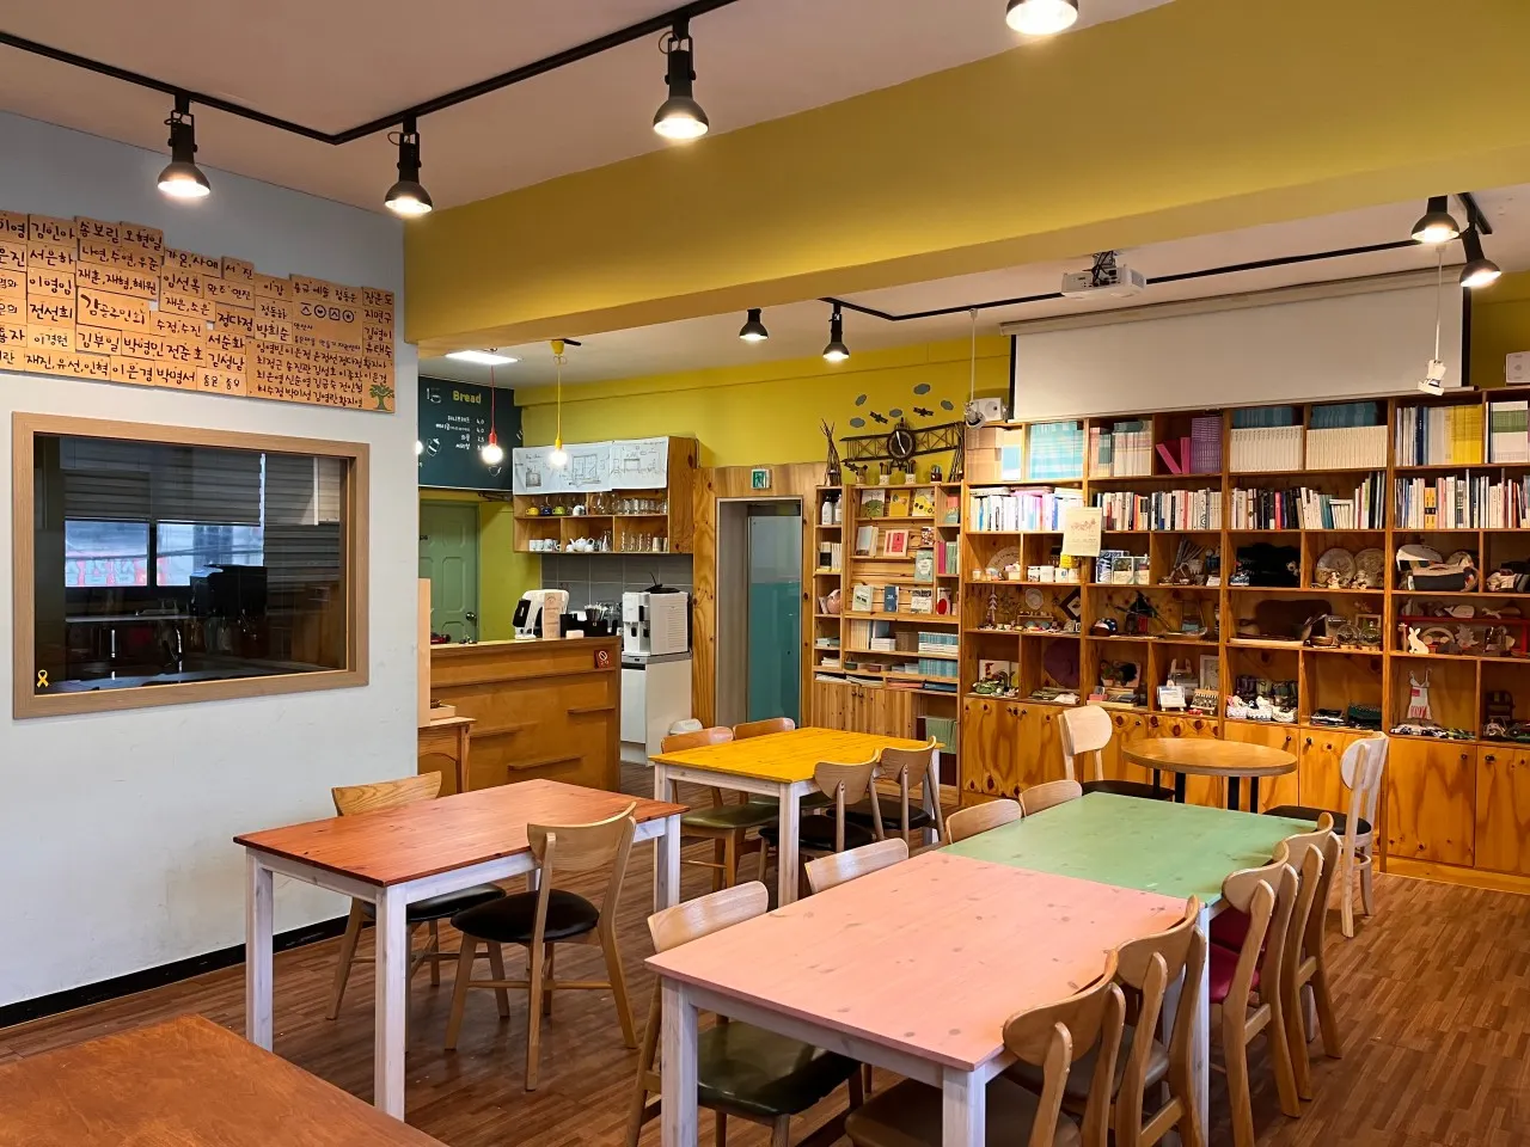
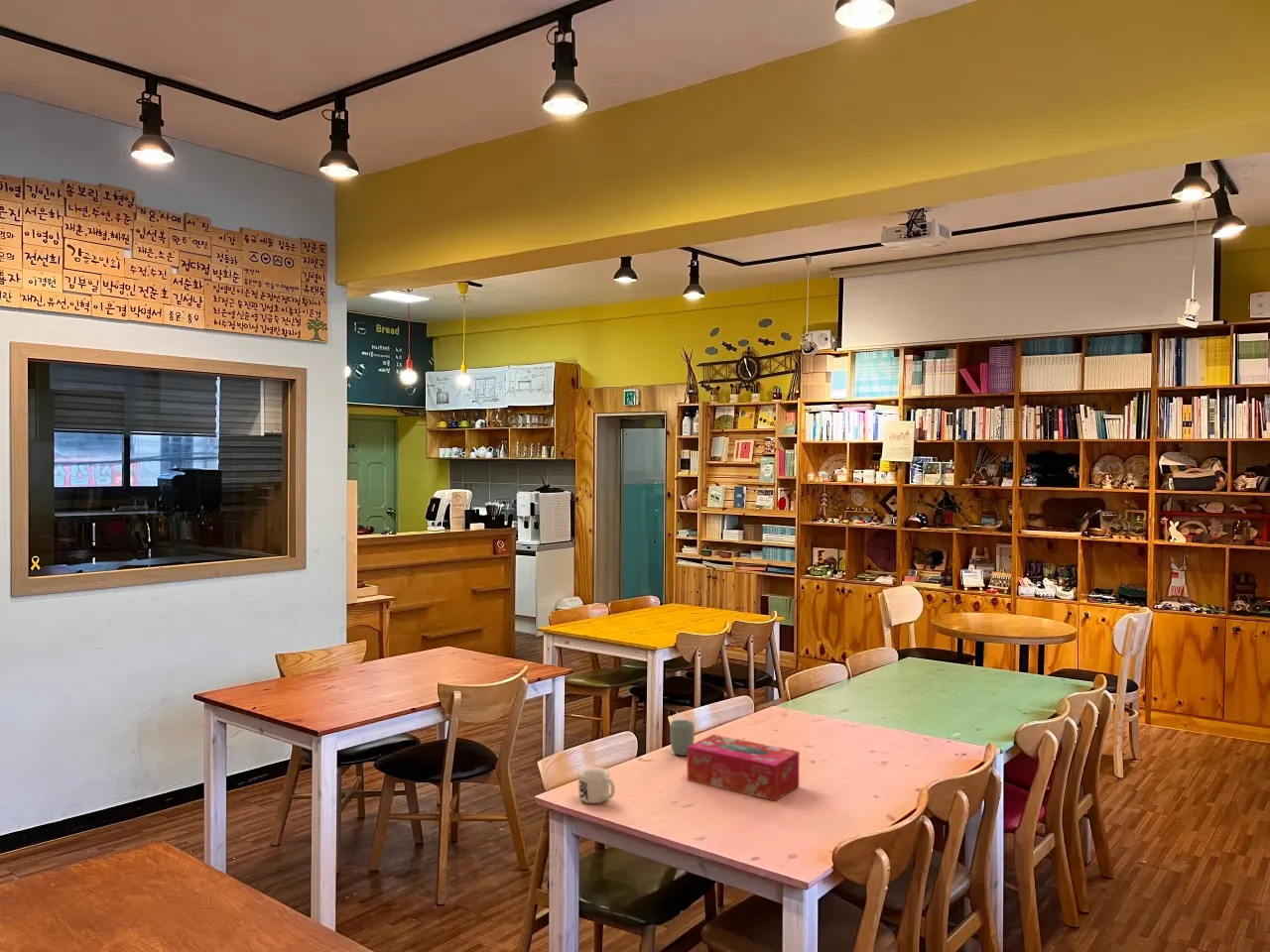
+ mug [577,767,616,804]
+ cup [669,719,696,757]
+ tissue box [687,734,801,802]
